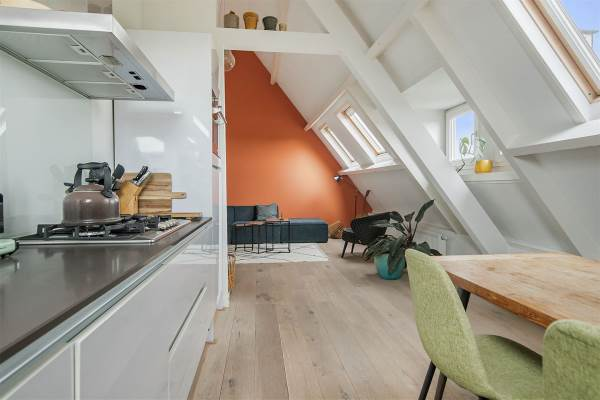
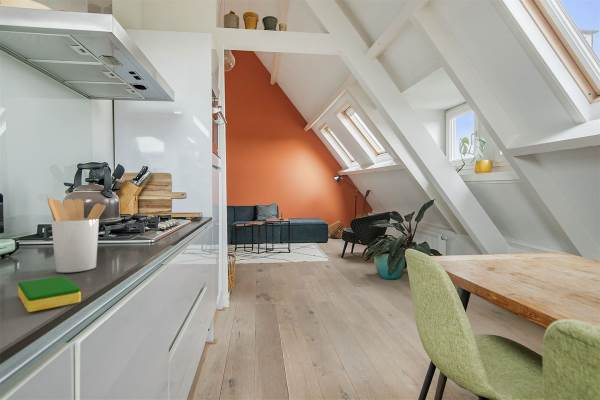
+ dish sponge [17,275,82,313]
+ utensil holder [46,195,106,273]
